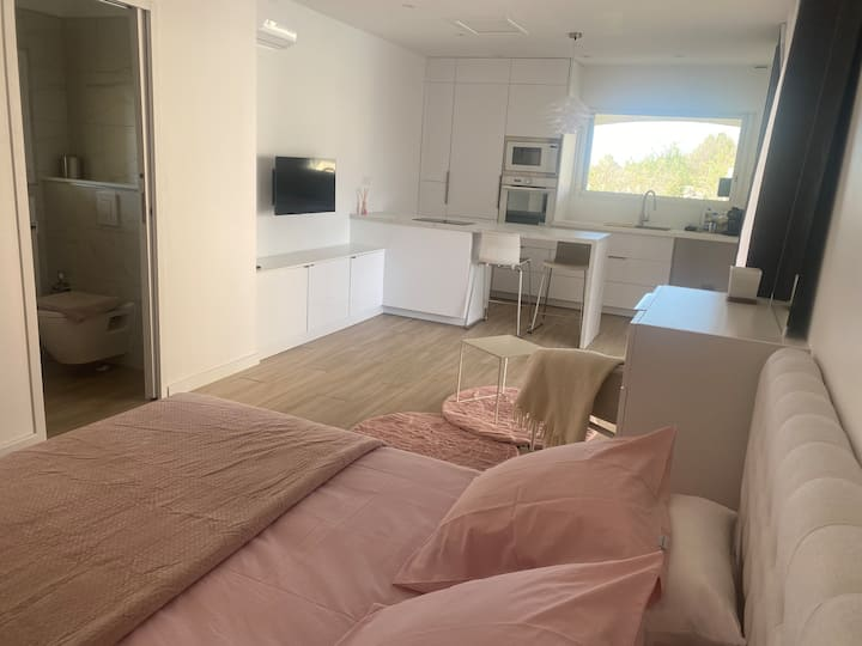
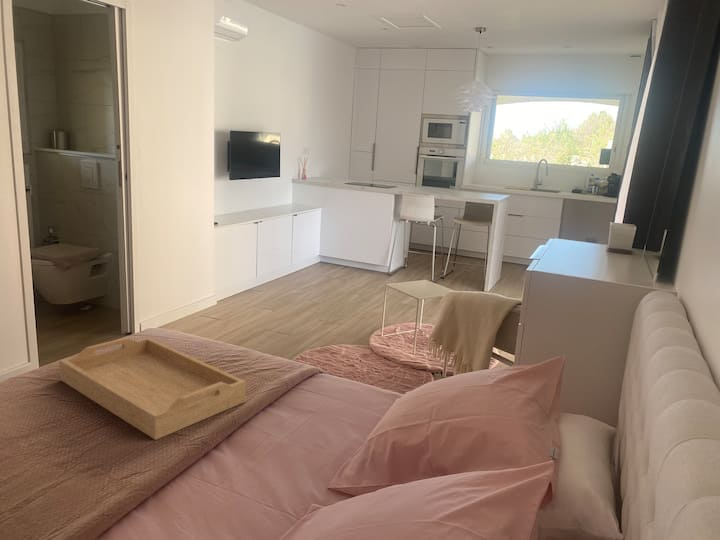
+ serving tray [58,336,247,441]
